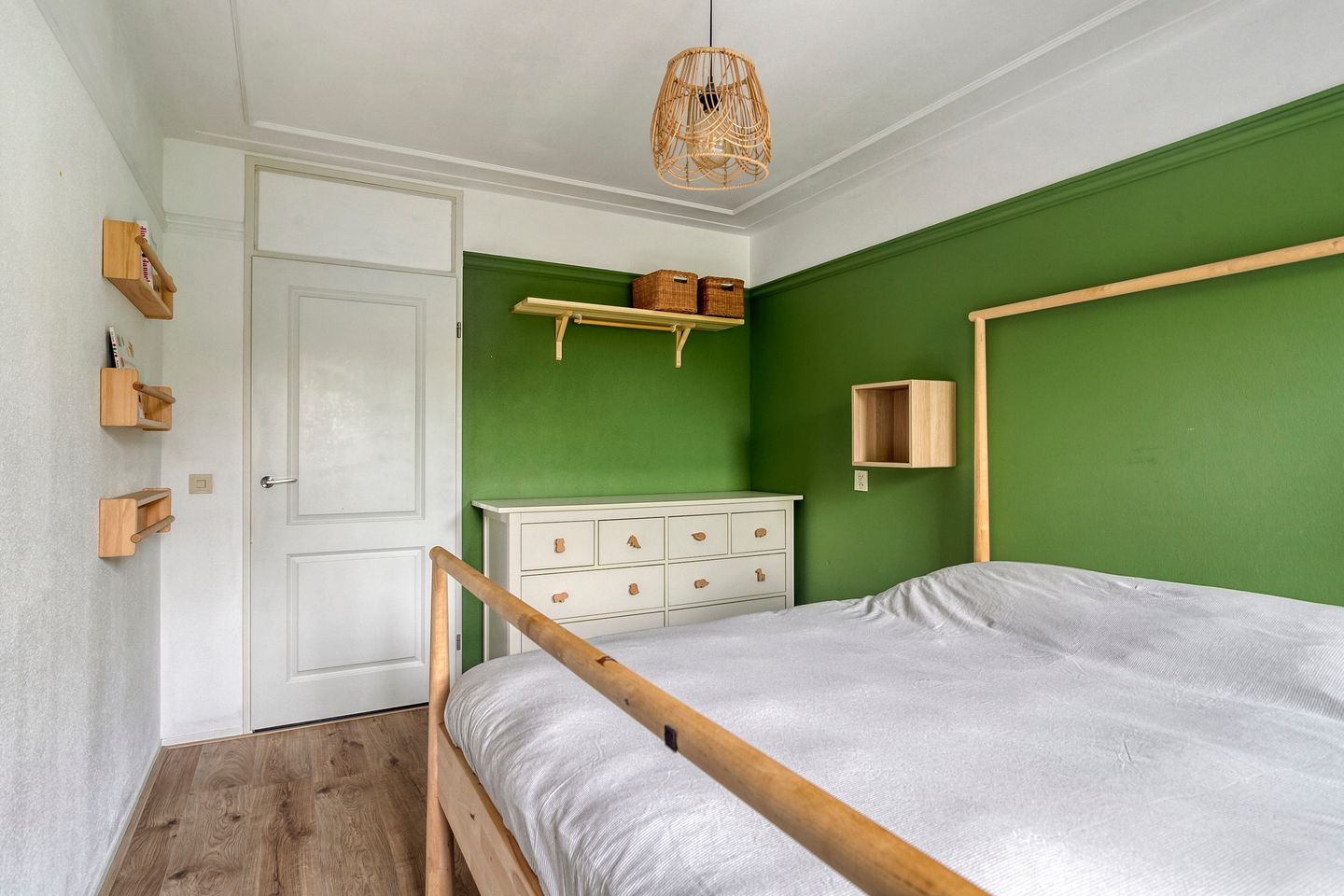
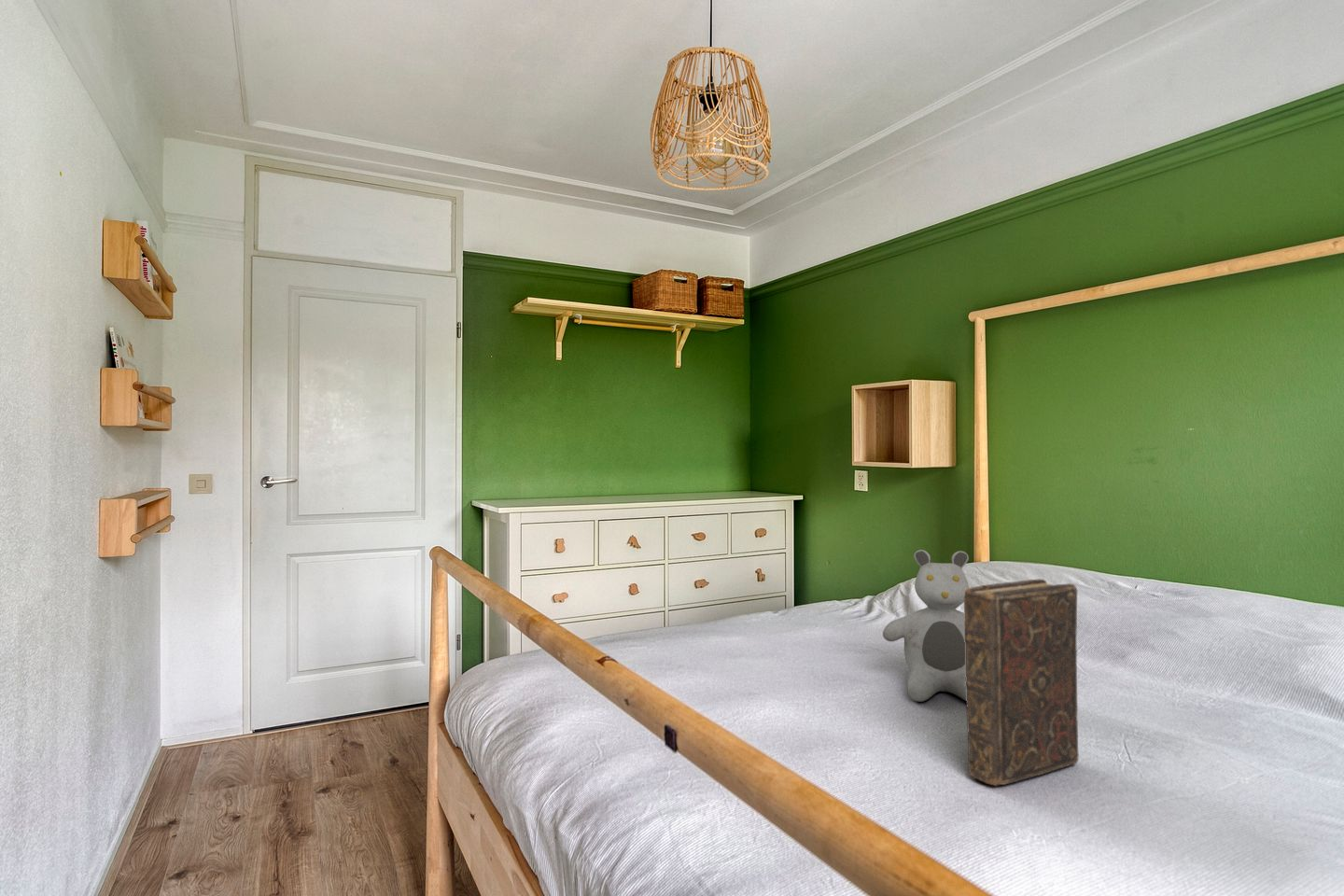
+ teddy bear [882,549,970,703]
+ book [963,578,1080,787]
